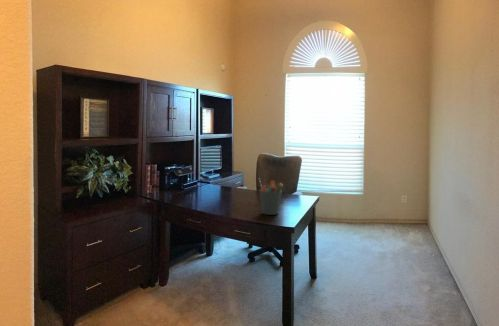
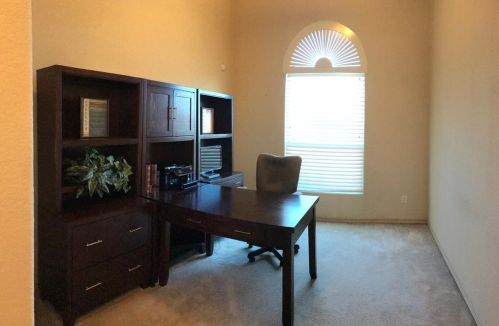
- pen holder [258,177,284,216]
